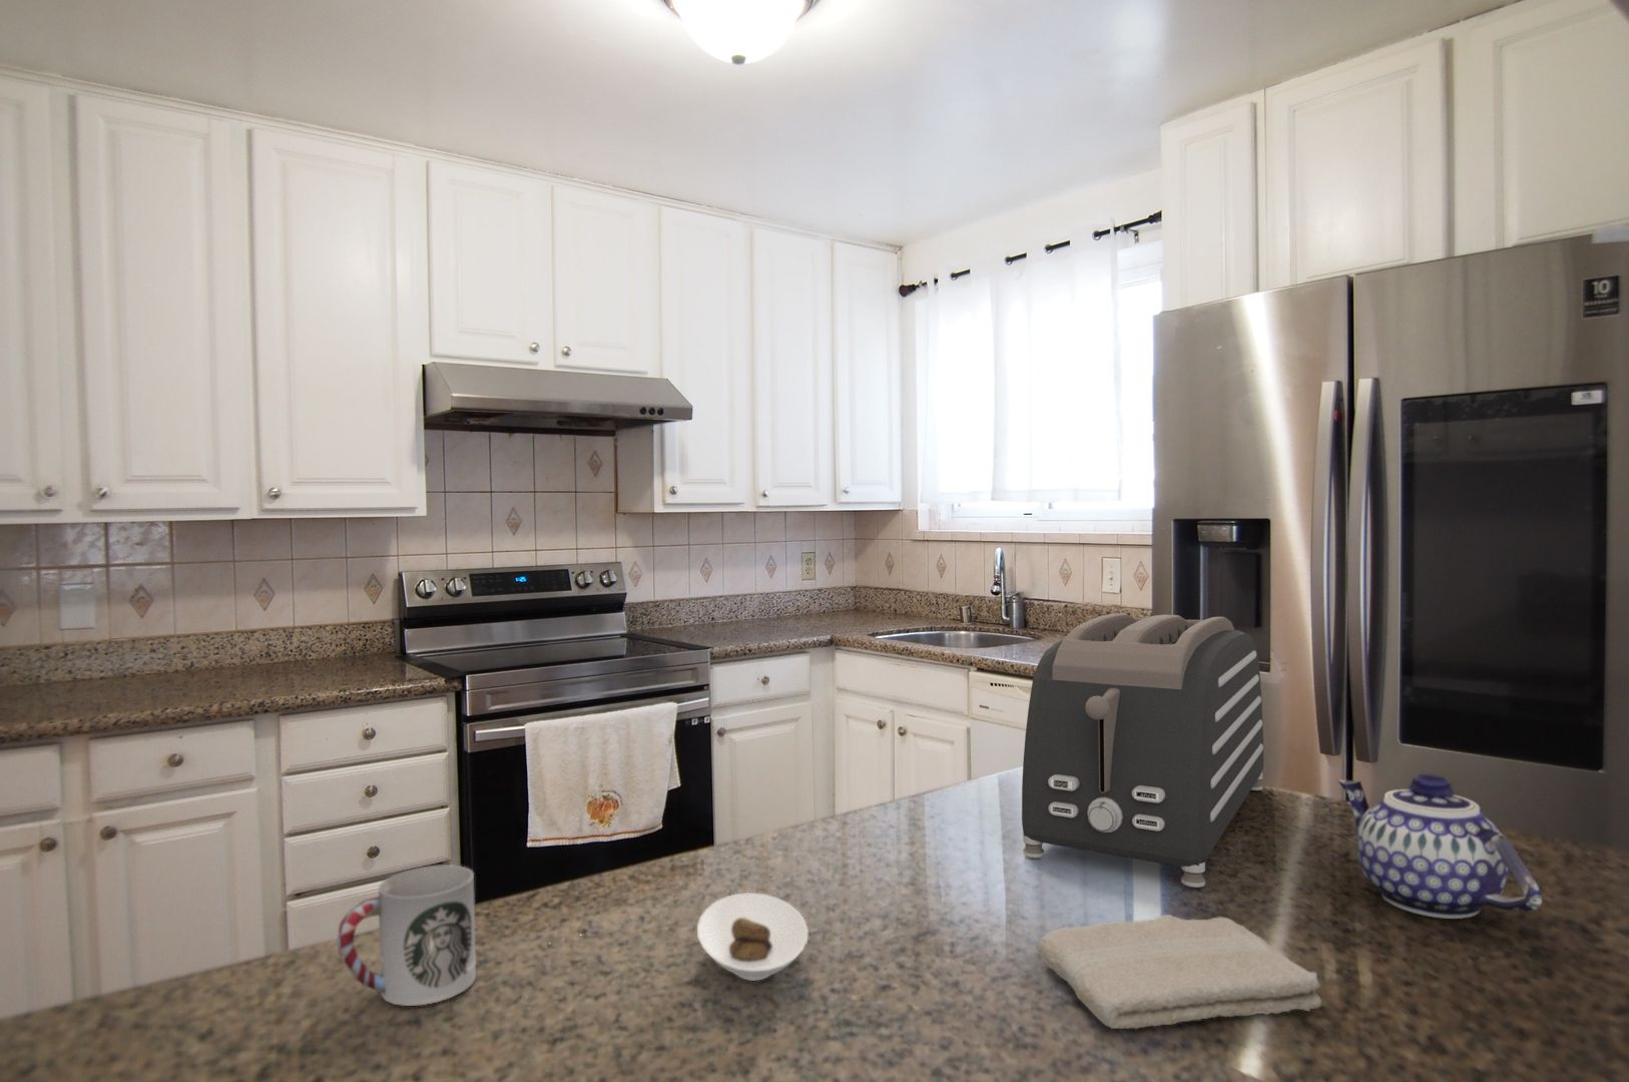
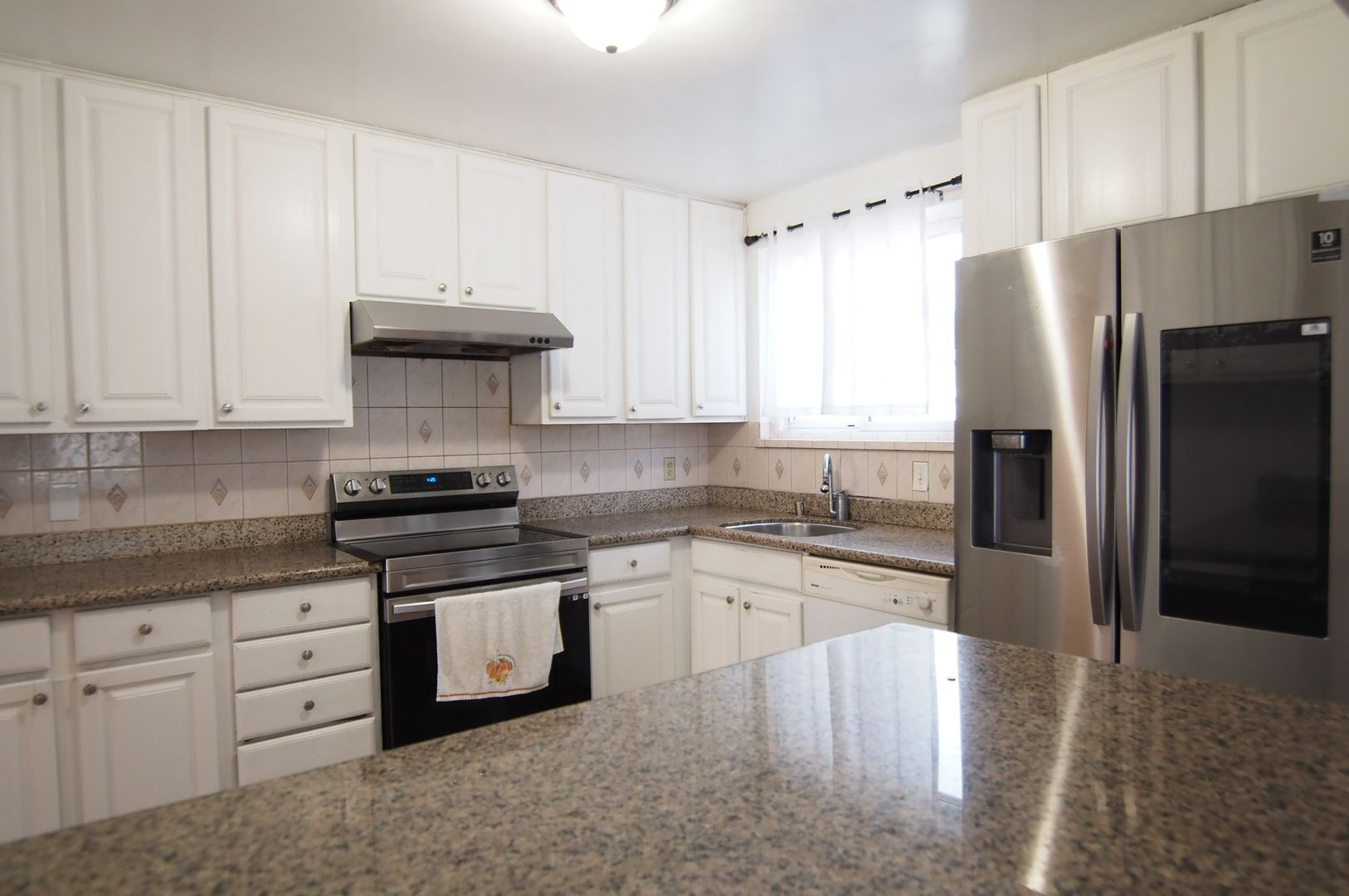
- saucer [697,891,809,982]
- cup [336,863,477,1007]
- teapot [1336,772,1543,920]
- toaster [1020,612,1264,889]
- washcloth [1036,914,1322,1030]
